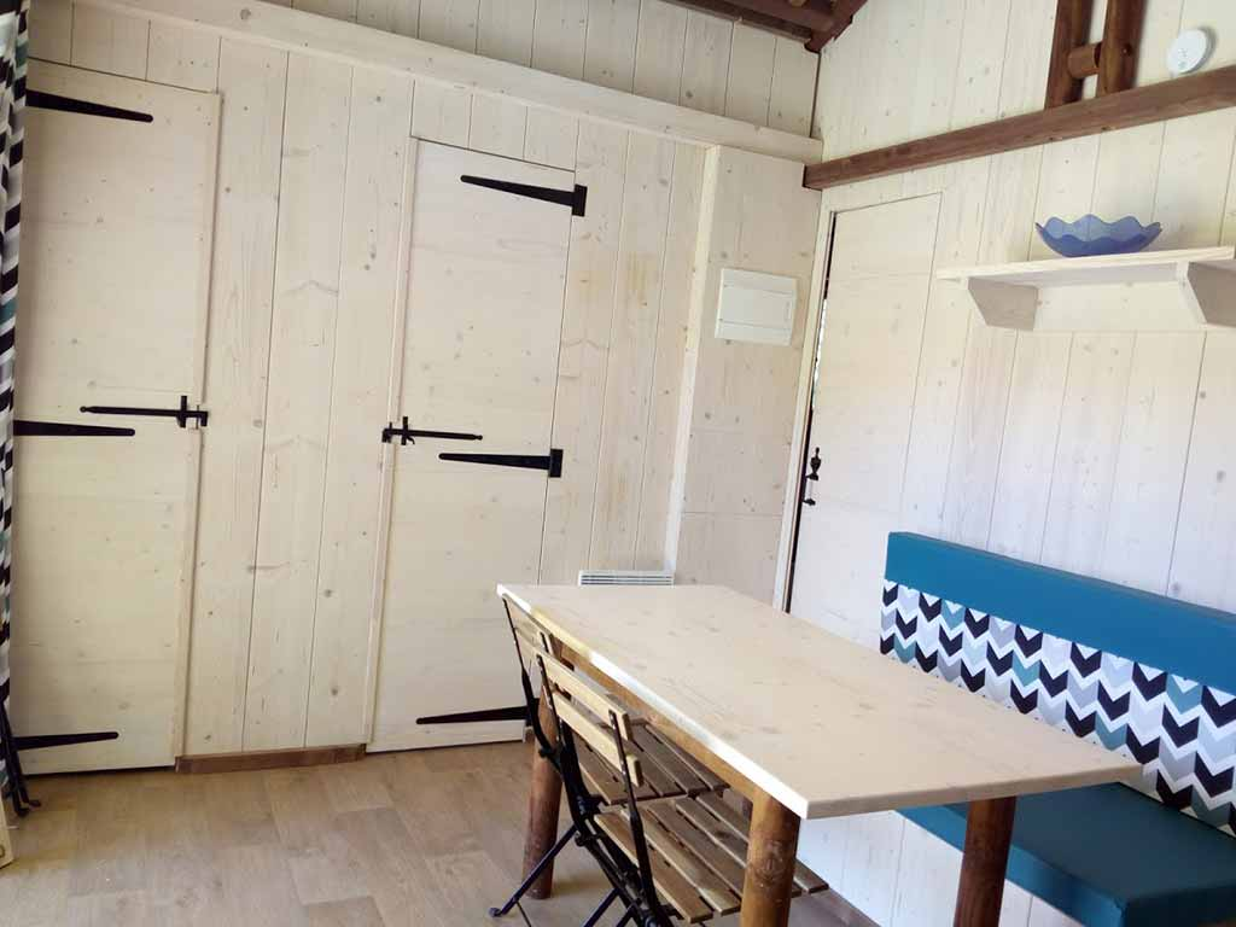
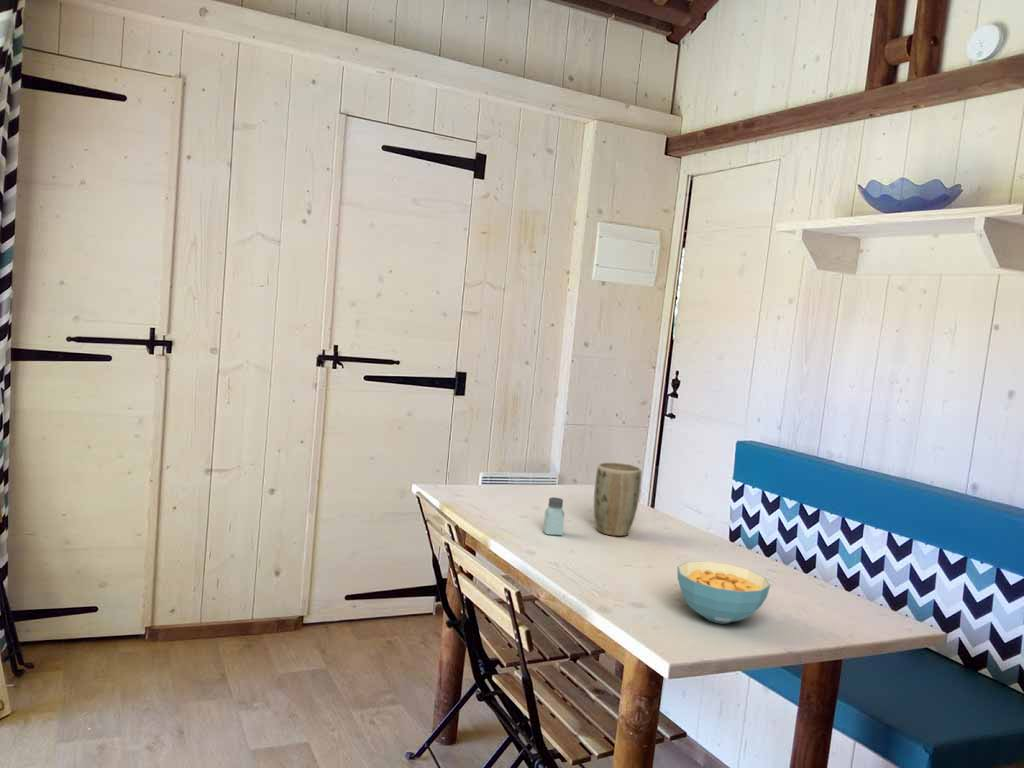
+ cereal bowl [676,560,771,625]
+ saltshaker [542,496,565,536]
+ plant pot [593,461,642,537]
